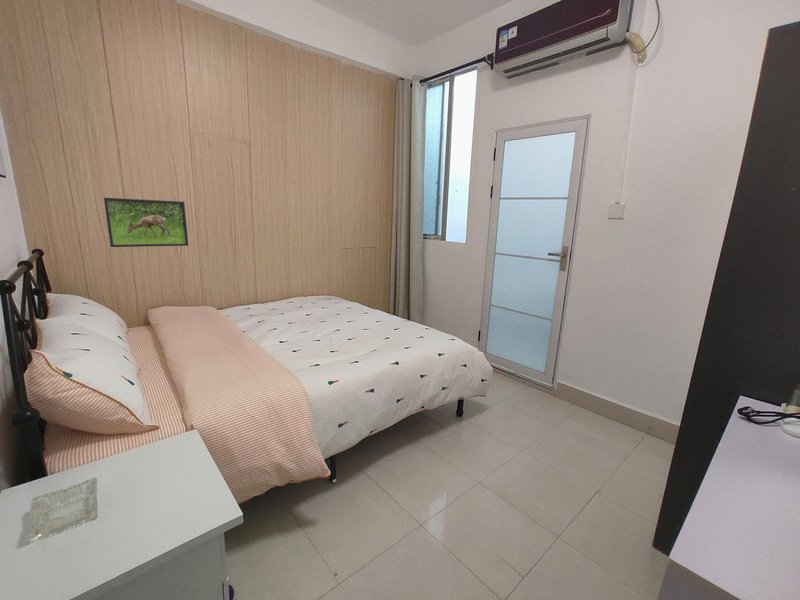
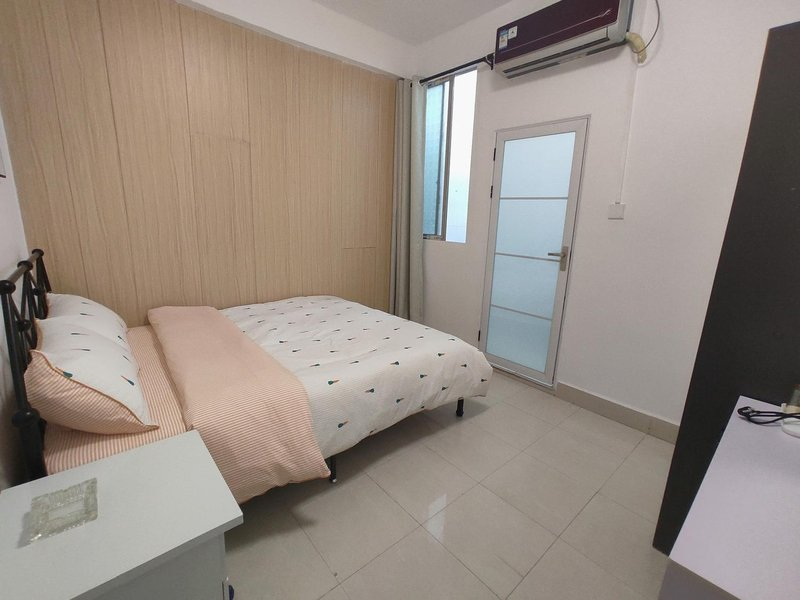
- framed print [103,197,189,248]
